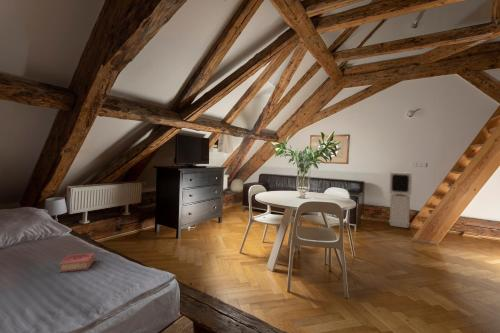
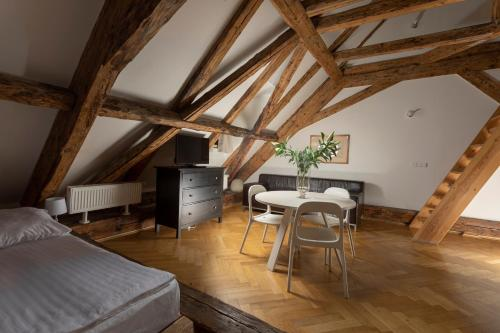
- air purifier [388,171,413,229]
- book [59,252,96,273]
